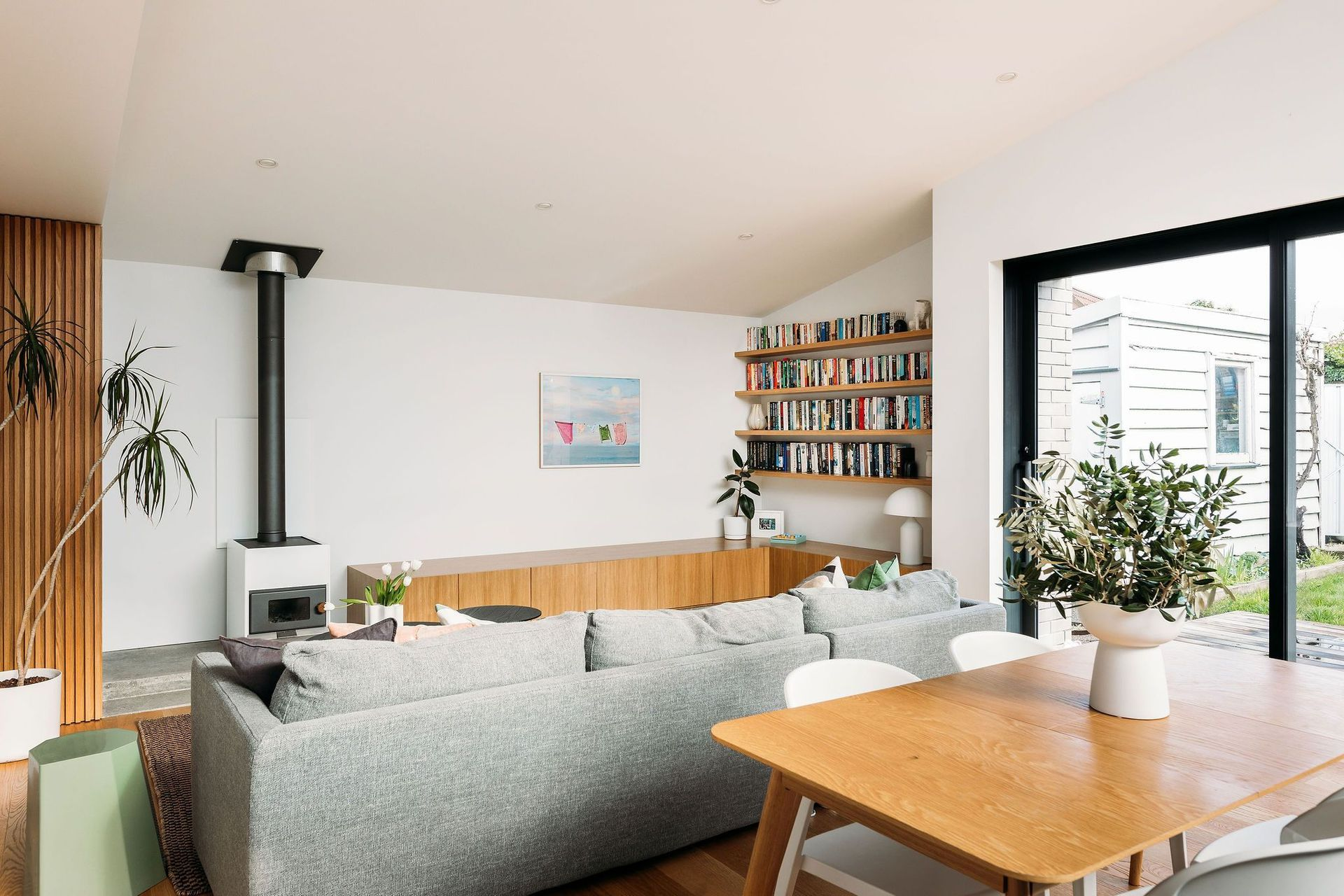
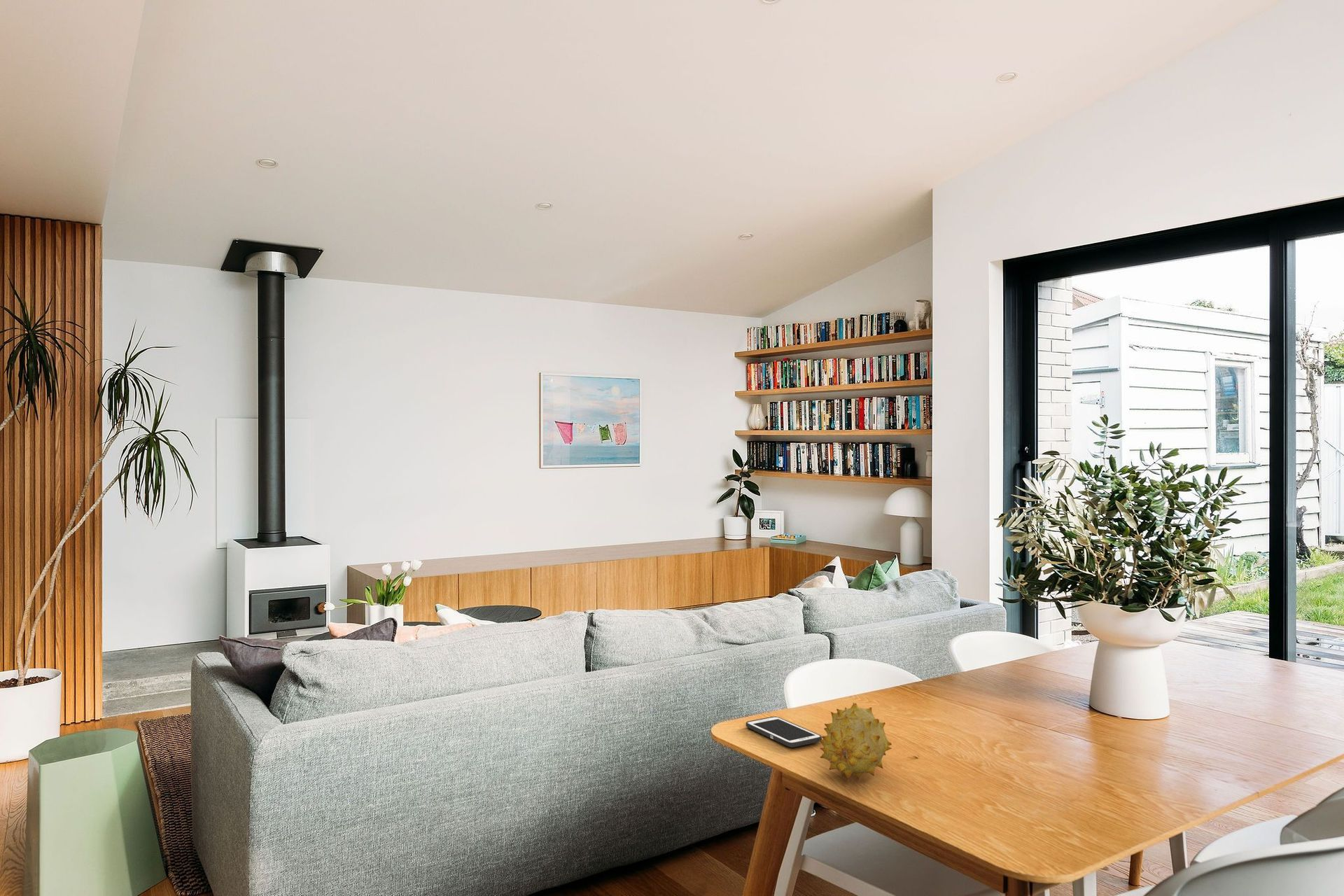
+ cell phone [745,715,823,748]
+ fruit [819,702,893,781]
